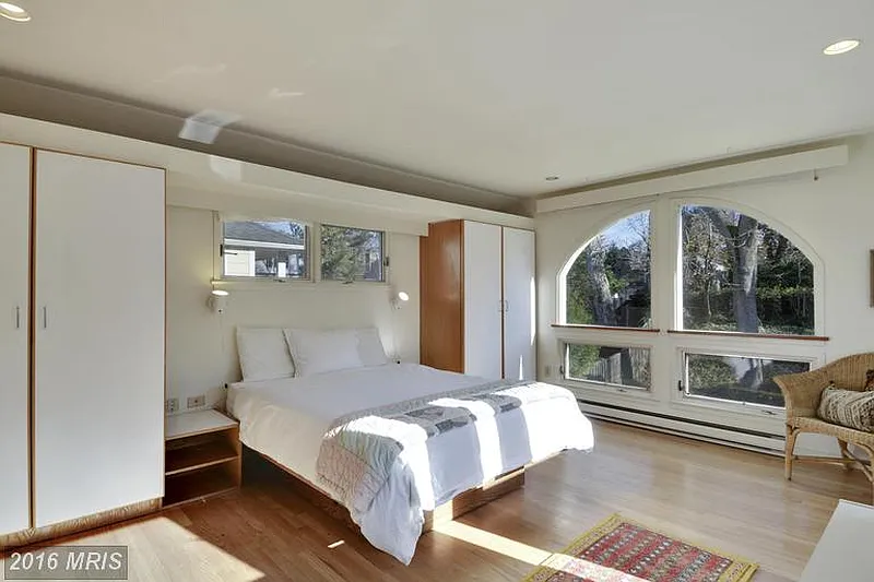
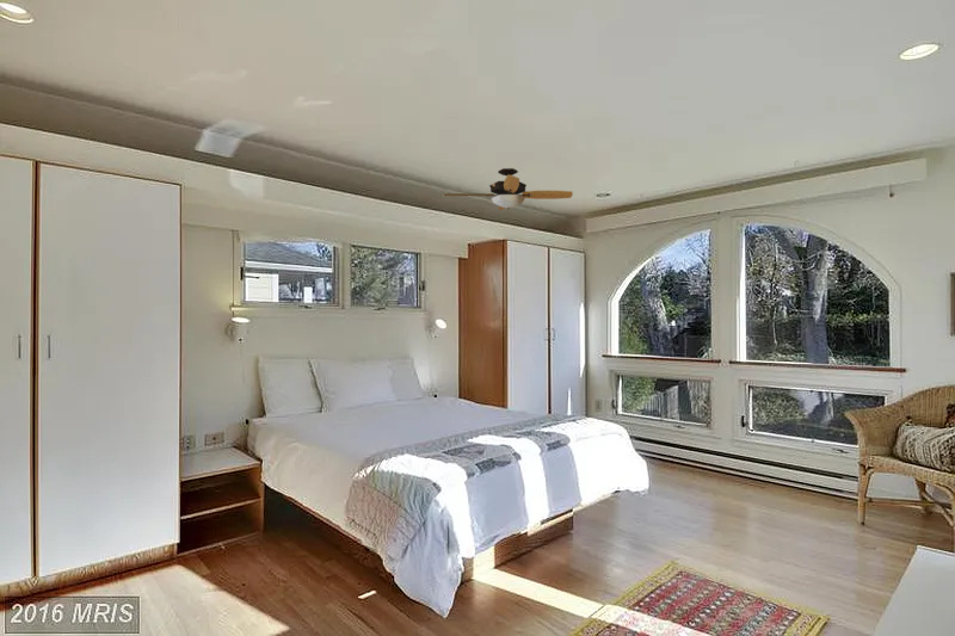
+ ceiling fan [442,167,574,211]
